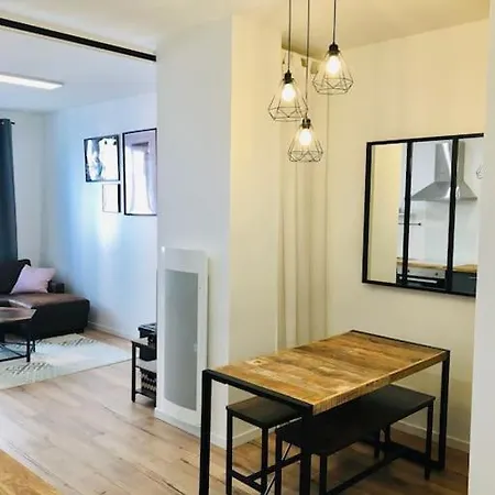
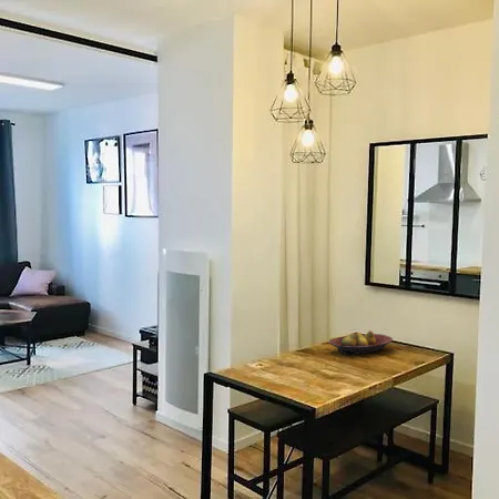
+ fruit bowl [327,329,394,356]
